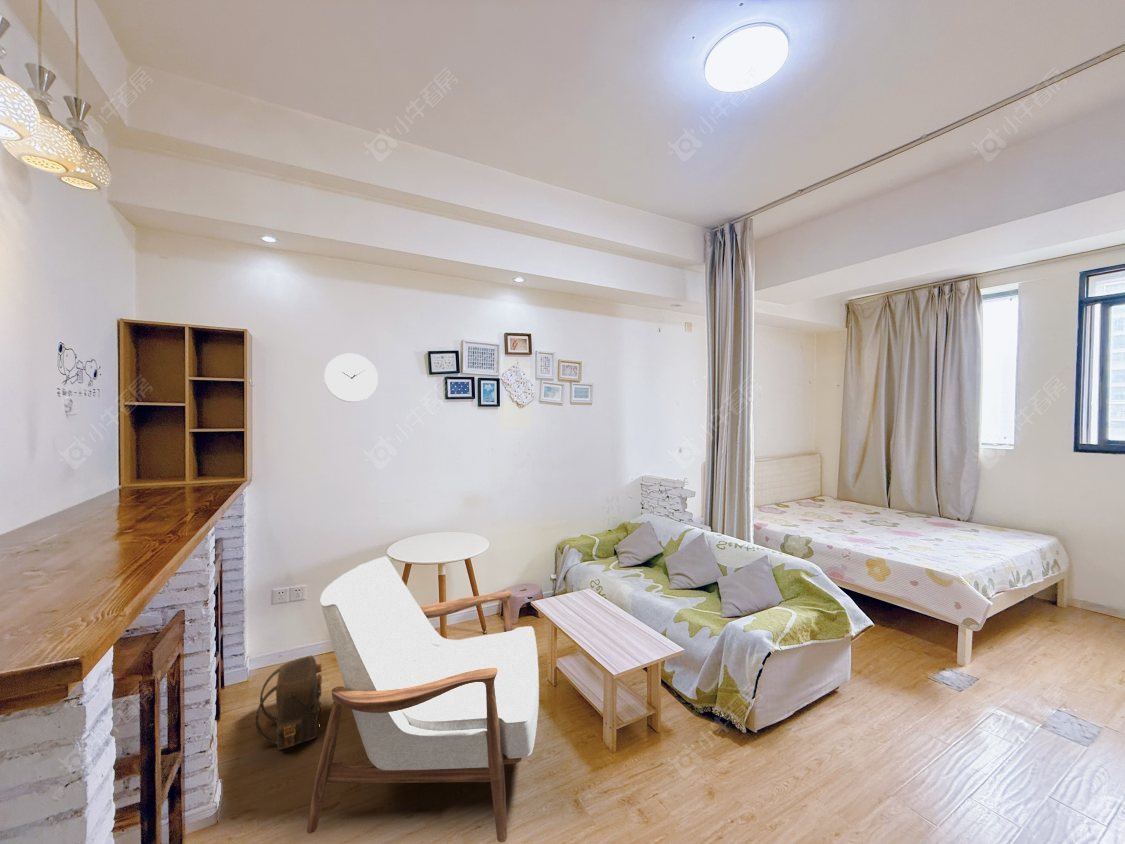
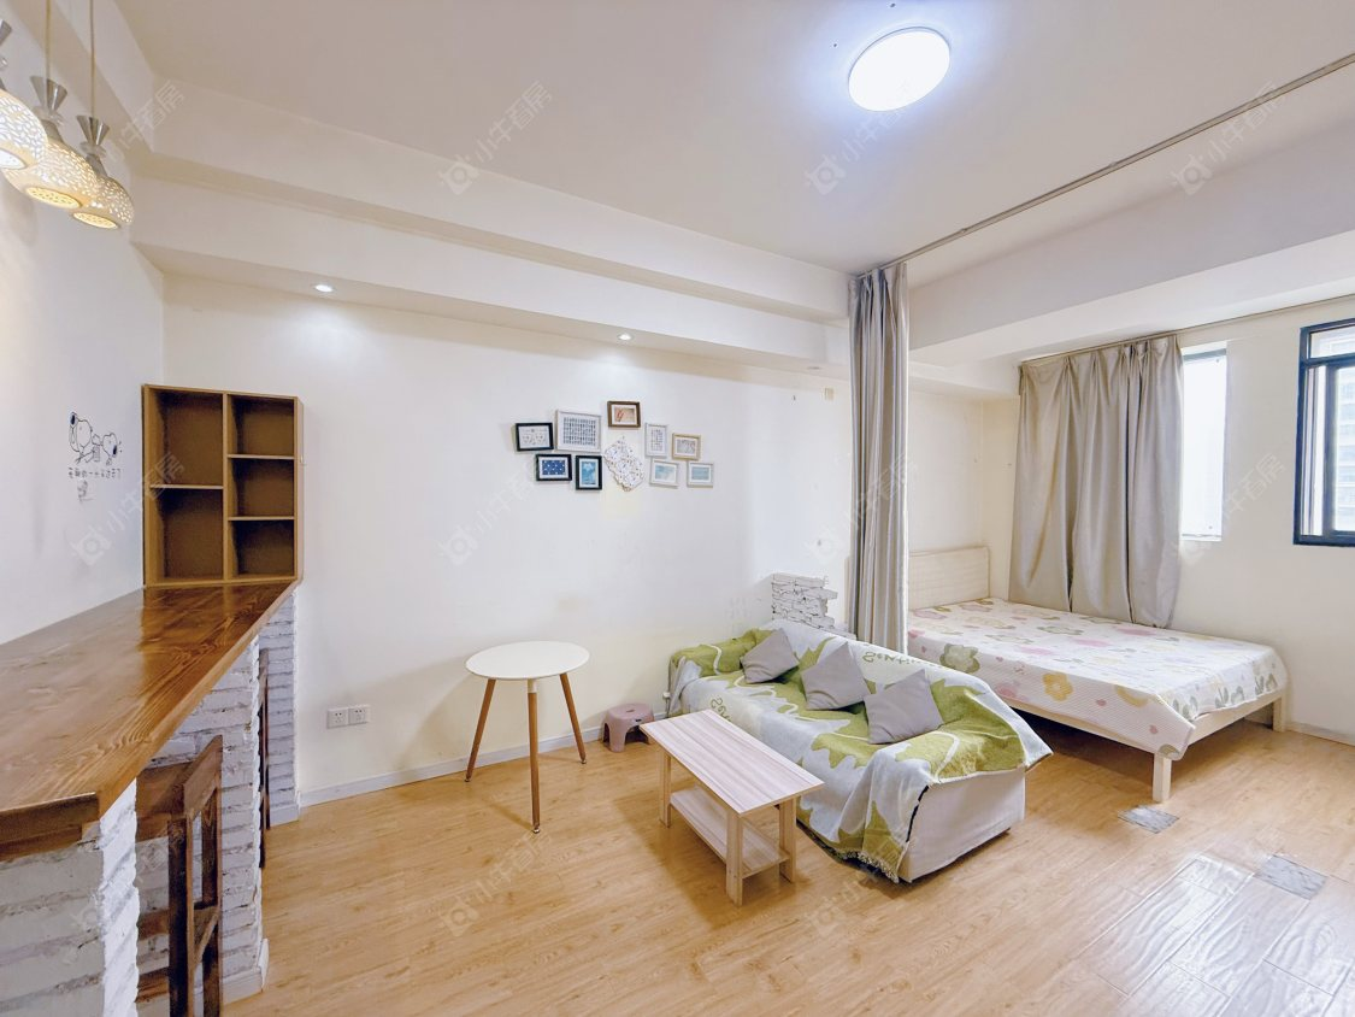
- armchair [306,555,540,843]
- wall clock [323,353,379,403]
- backpack [255,655,323,751]
